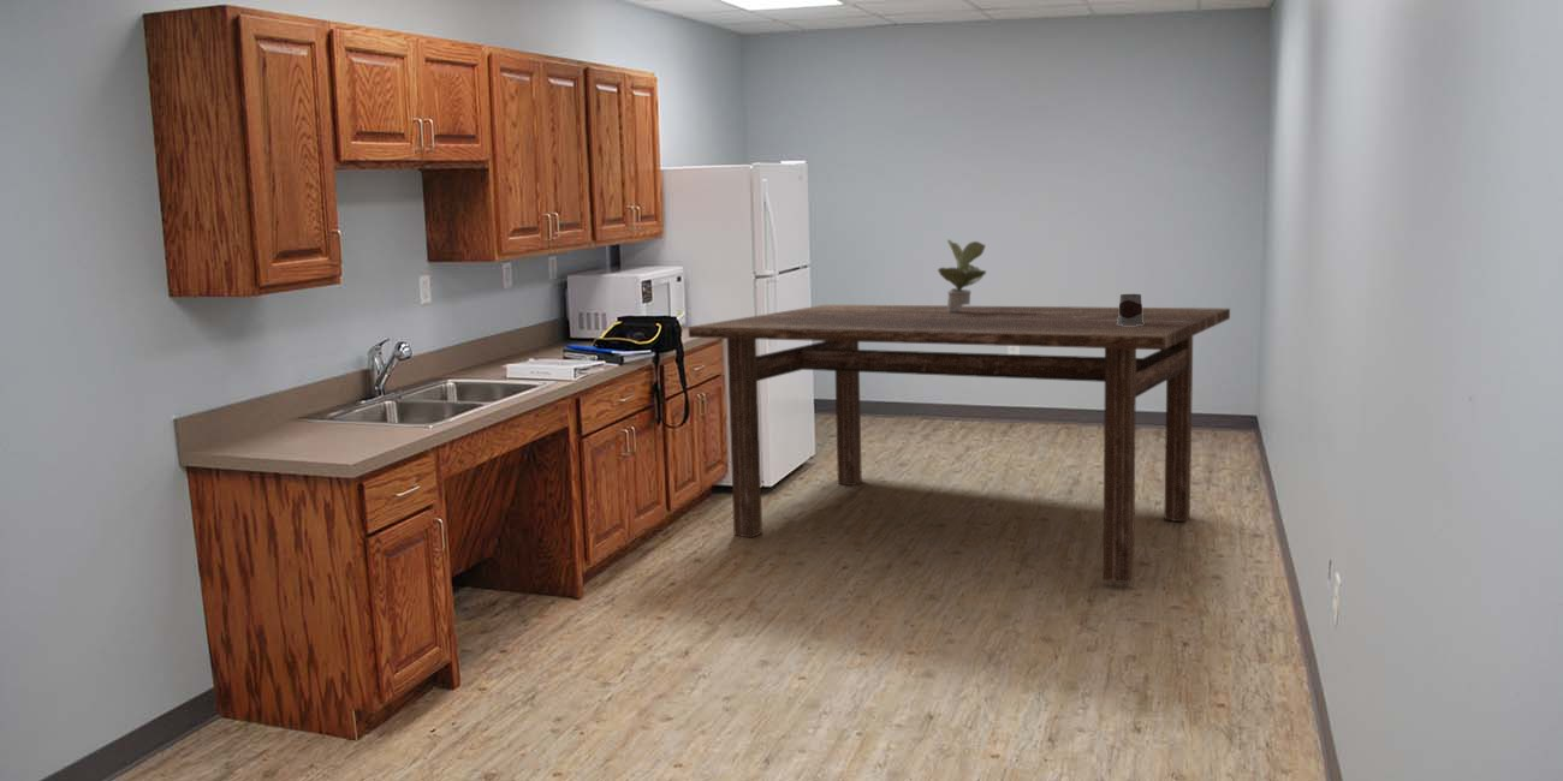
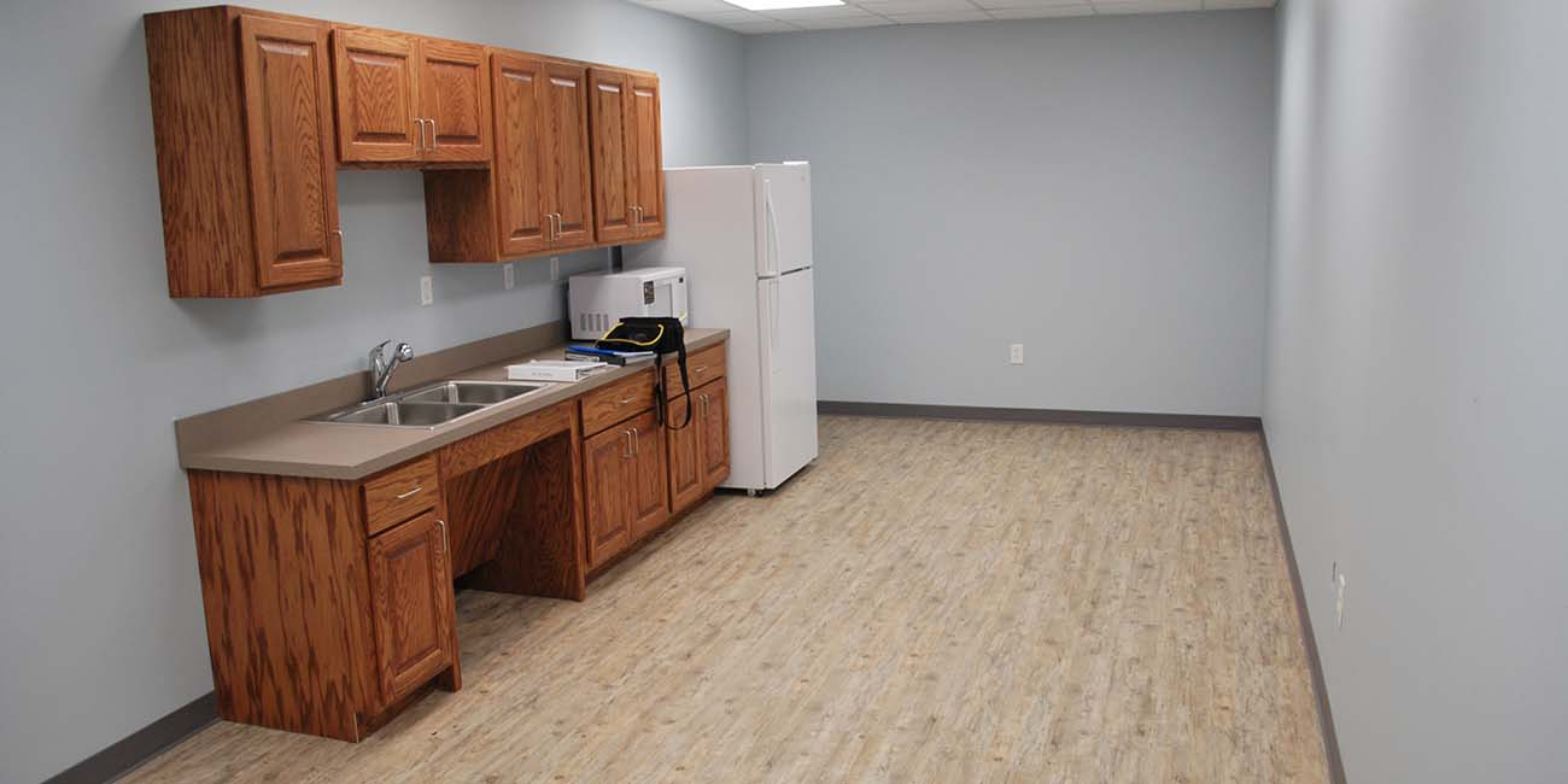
- dining table [688,304,1231,584]
- potted plant [937,239,987,312]
- mug [1117,293,1143,326]
